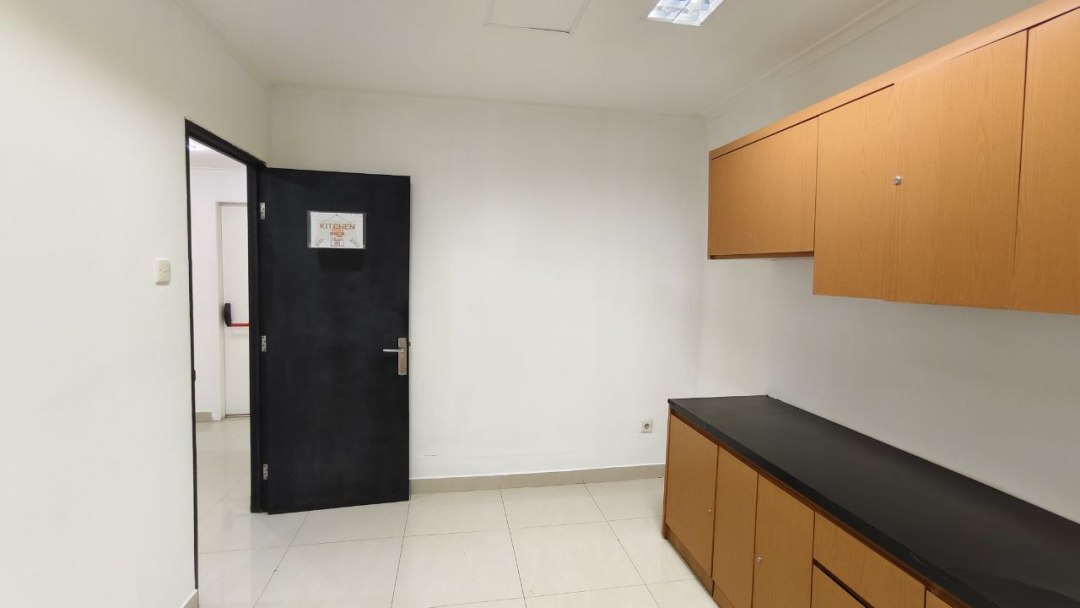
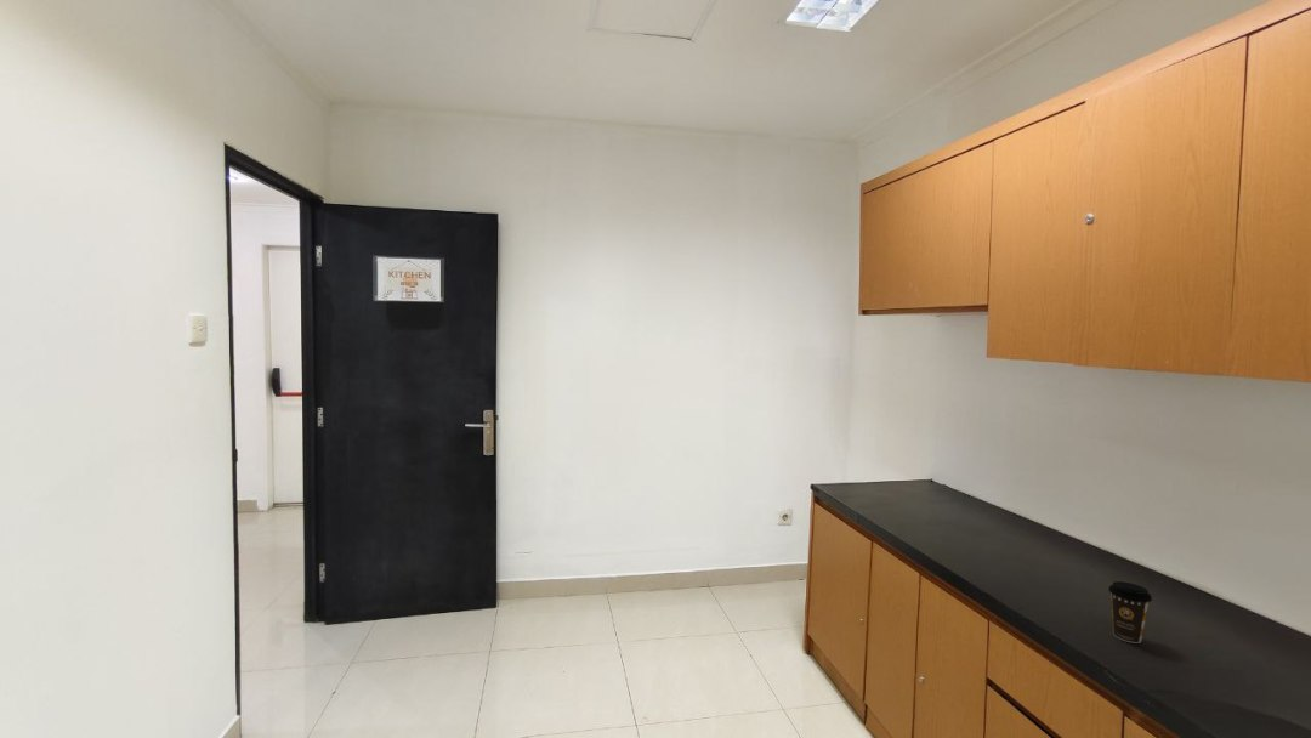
+ coffee cup [1107,580,1153,645]
